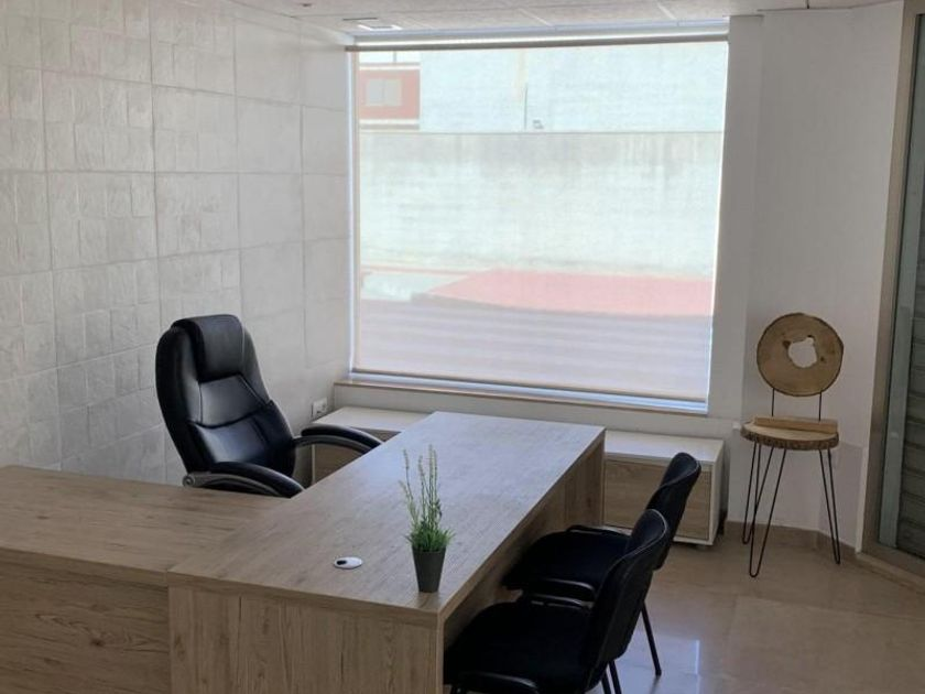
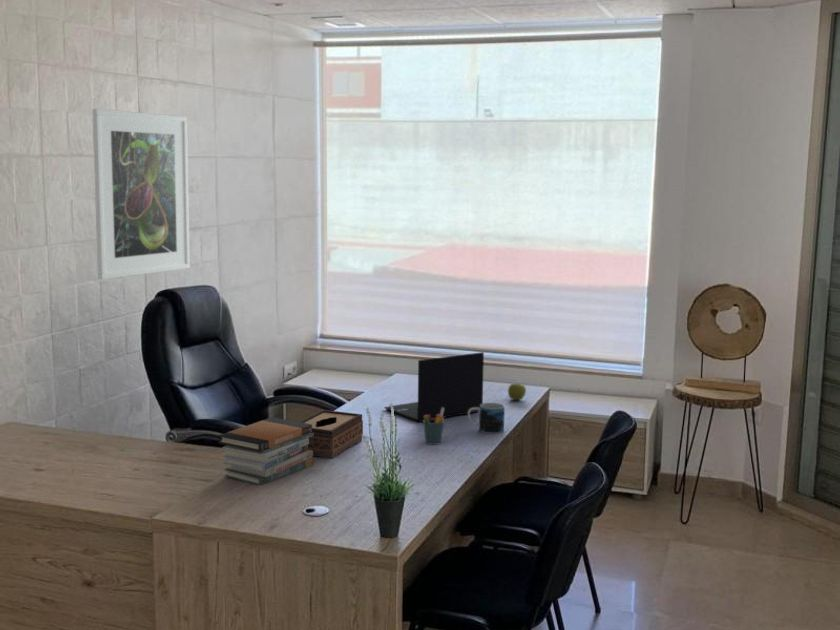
+ mug [467,402,506,435]
+ apple [507,382,527,401]
+ tissue box [299,409,364,460]
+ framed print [91,108,191,281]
+ laptop [383,351,485,423]
+ pen holder [422,408,446,446]
+ book stack [217,416,314,486]
